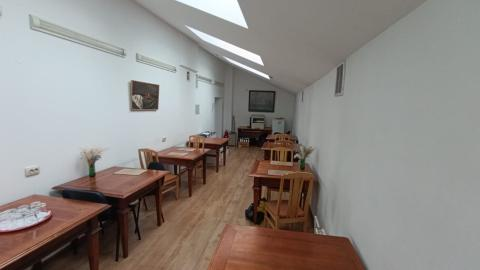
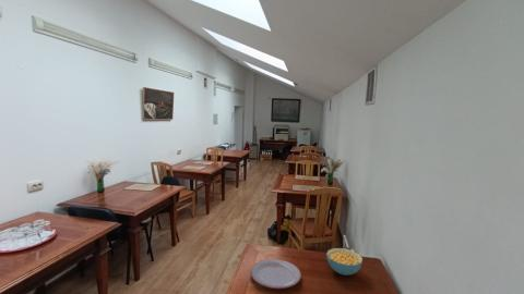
+ plate [250,258,302,290]
+ cereal bowl [325,247,364,277]
